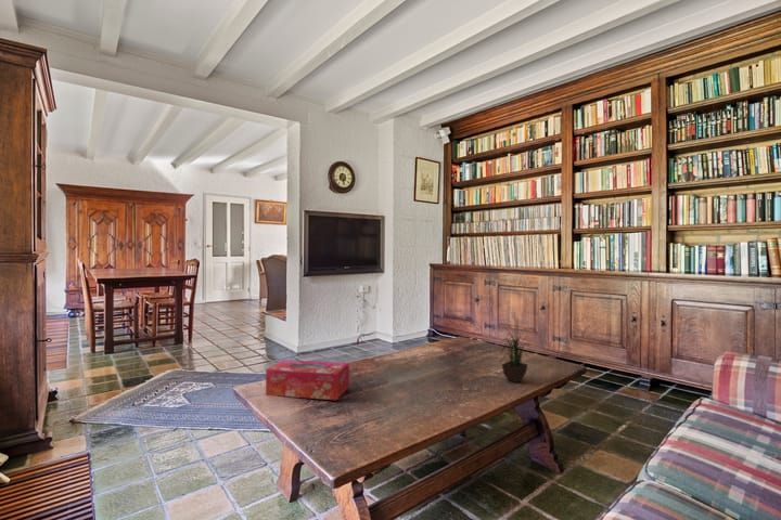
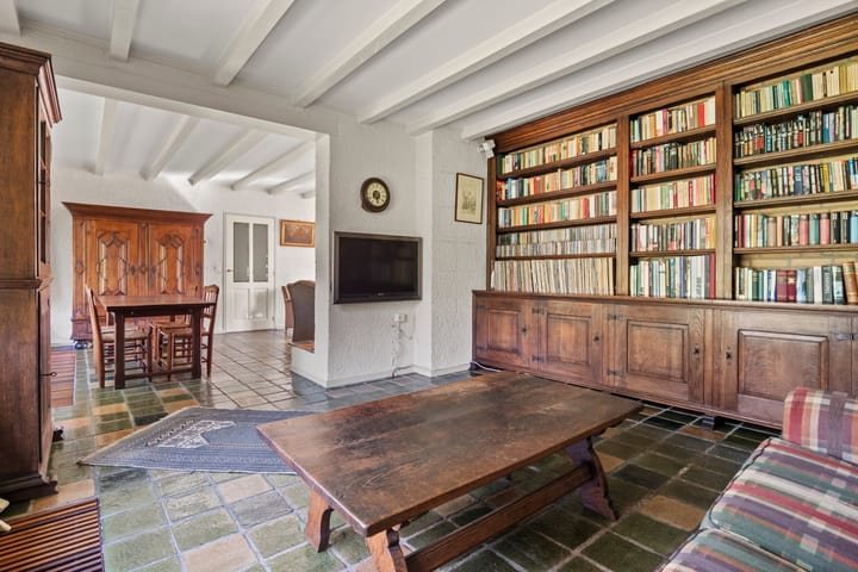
- tissue box [265,359,350,401]
- potted plant [495,312,537,384]
